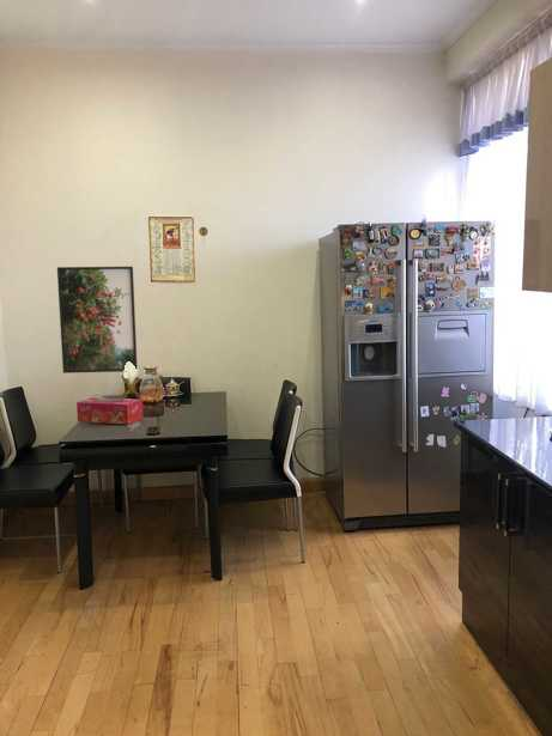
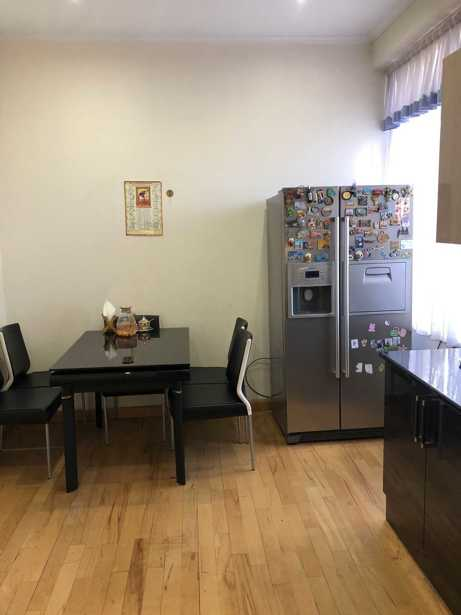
- tissue box [75,396,144,425]
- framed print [56,266,139,375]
